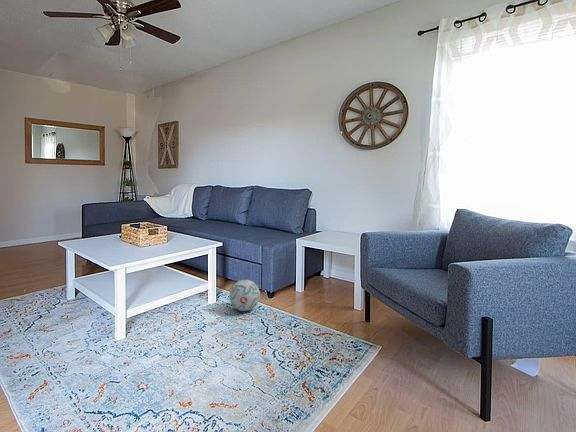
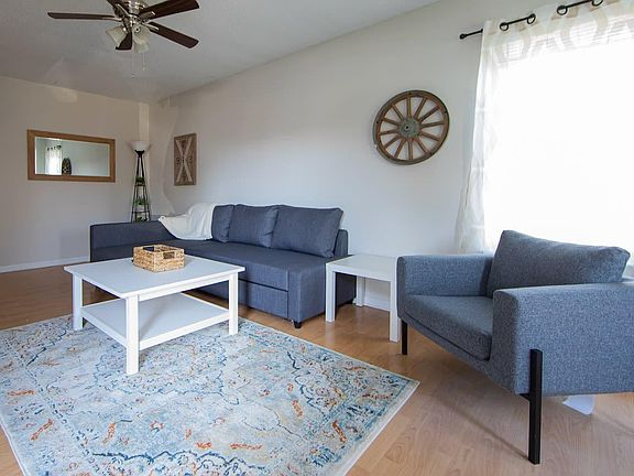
- ball [228,279,261,312]
